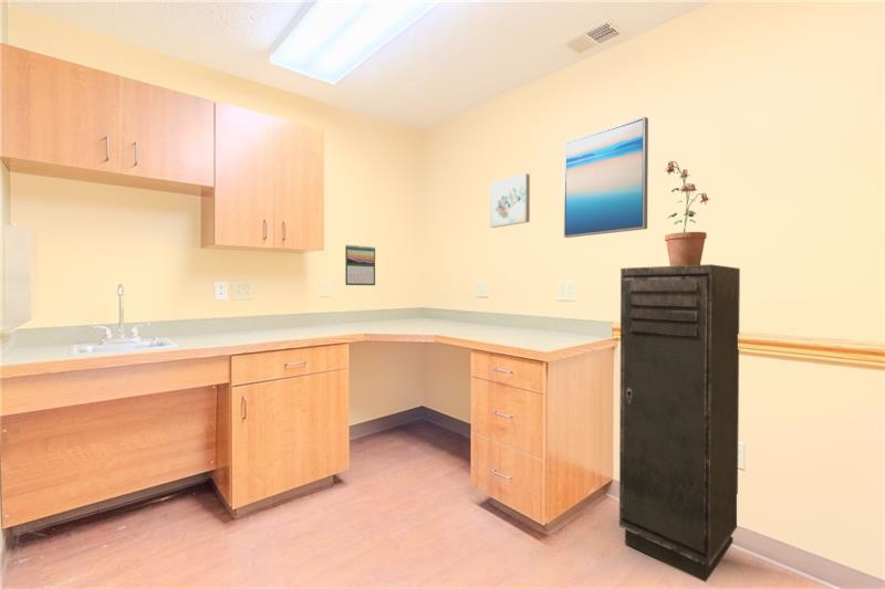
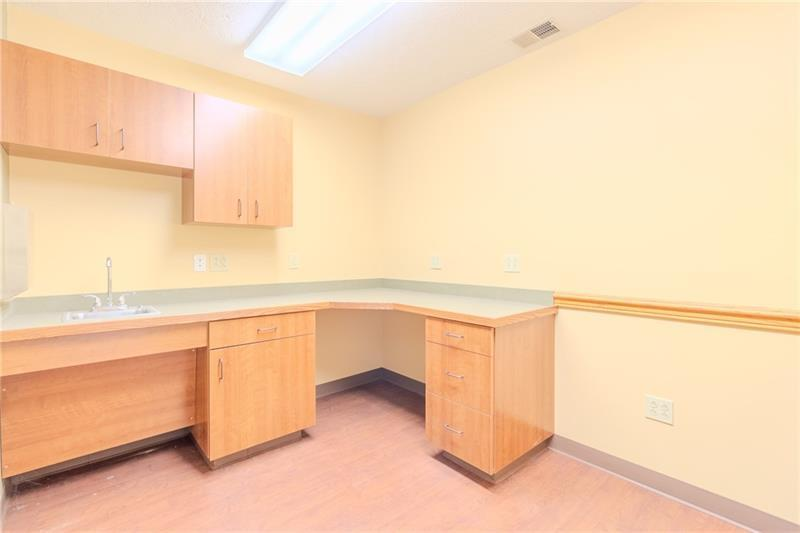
- storage cabinet [618,263,741,583]
- potted plant [664,160,712,266]
- calendar [344,244,376,286]
- wall art [489,172,531,229]
- wall art [563,116,649,239]
